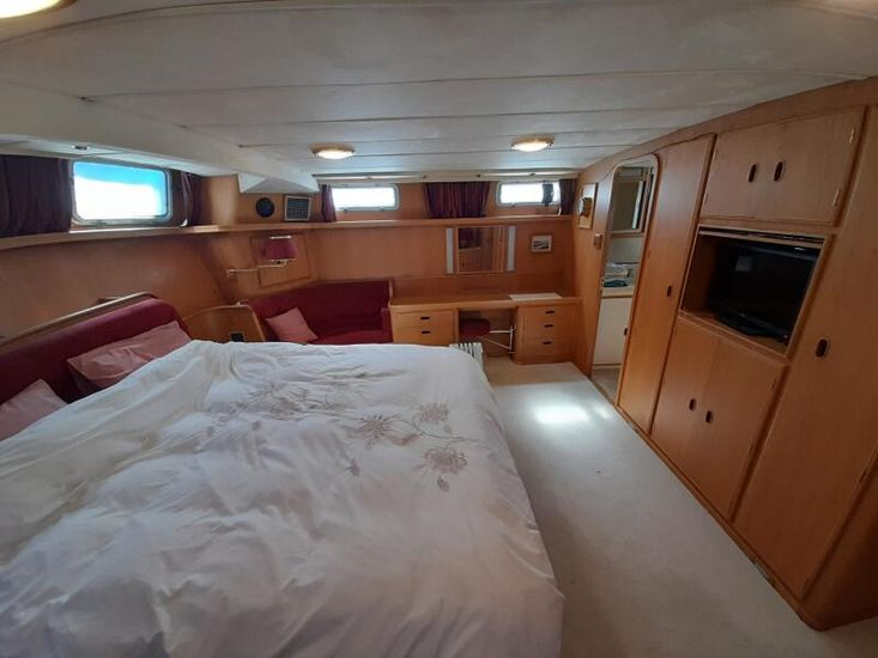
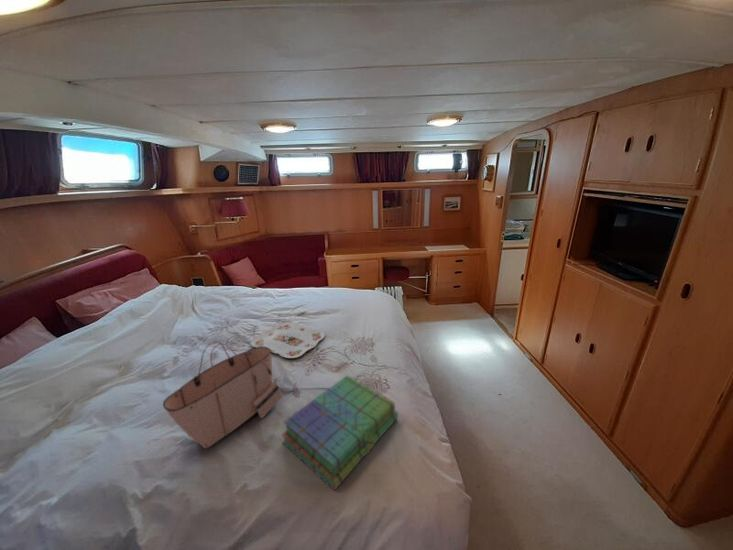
+ serving tray [249,321,326,359]
+ stack of books [280,374,399,492]
+ tote bag [162,340,284,450]
